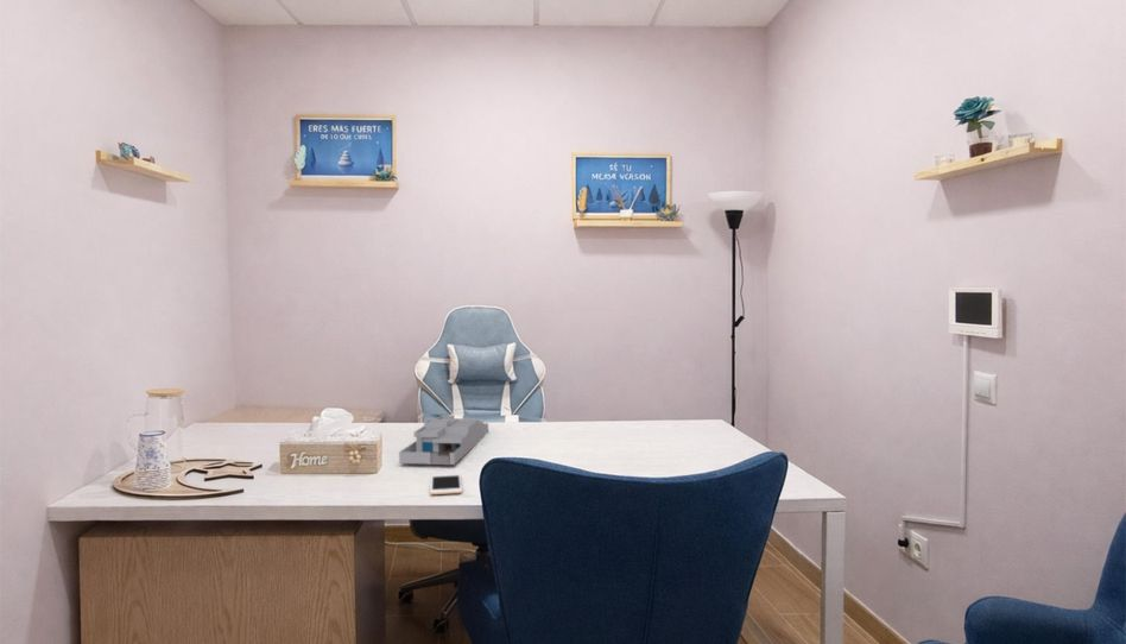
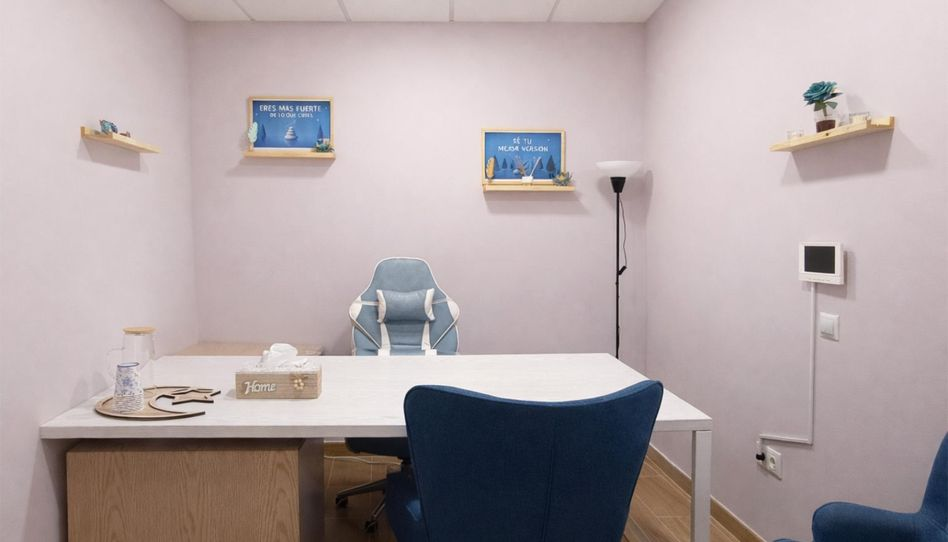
- desk organizer [398,413,489,466]
- cell phone [429,473,463,495]
